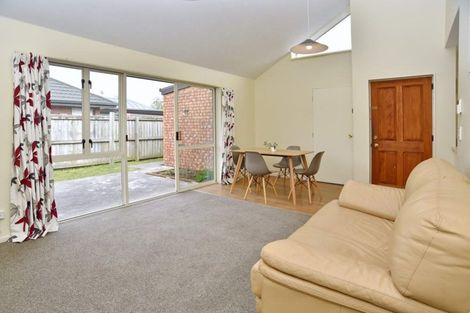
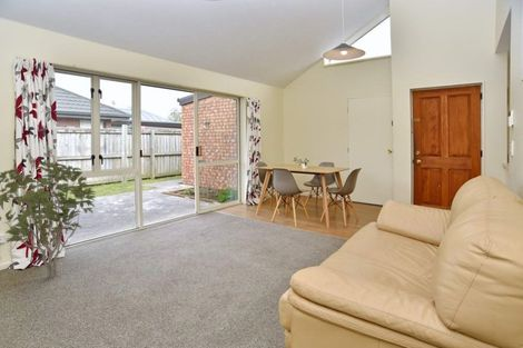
+ shrub [0,161,97,278]
